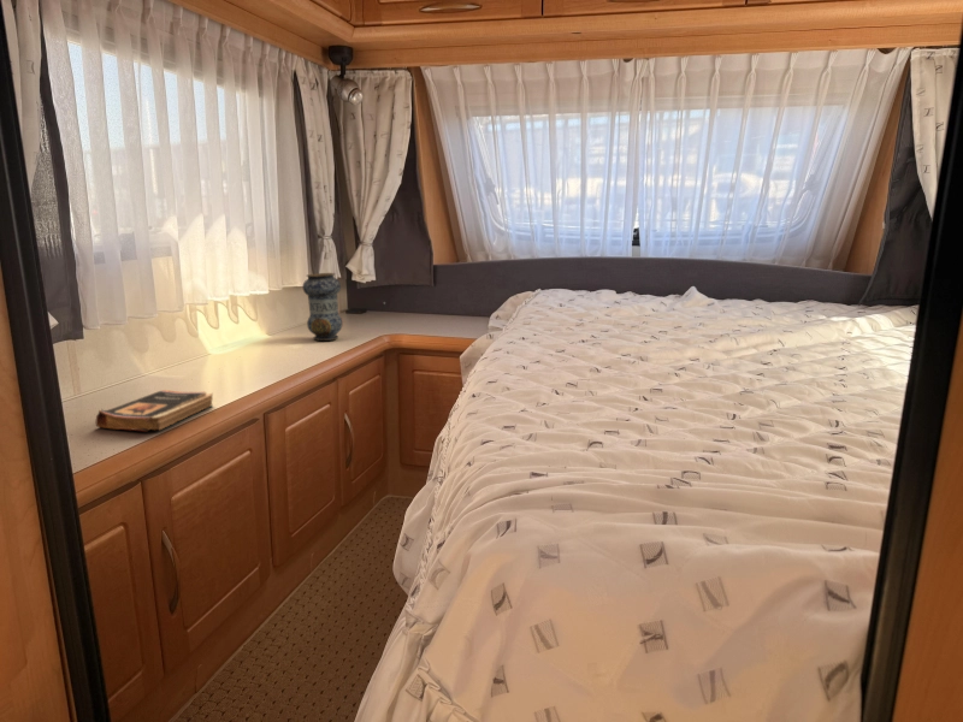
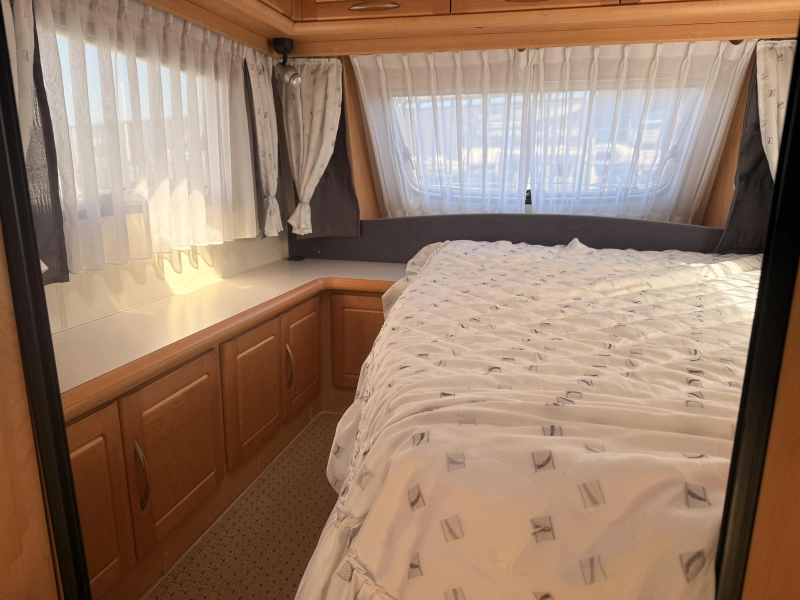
- vase [302,272,343,342]
- book [94,389,214,432]
